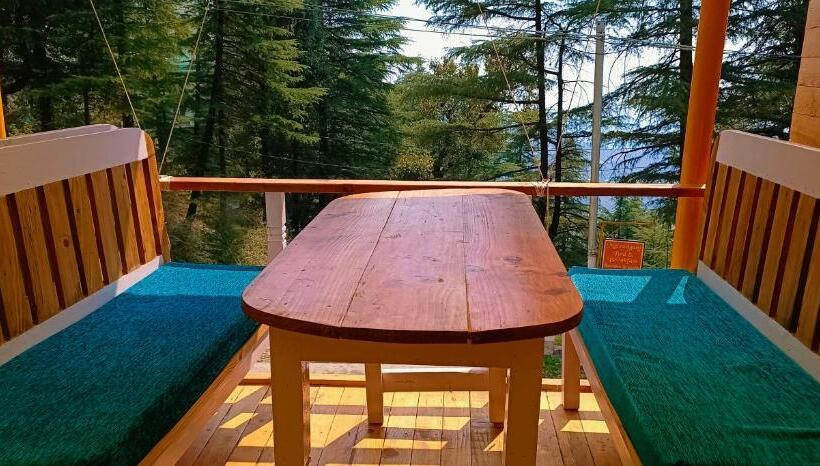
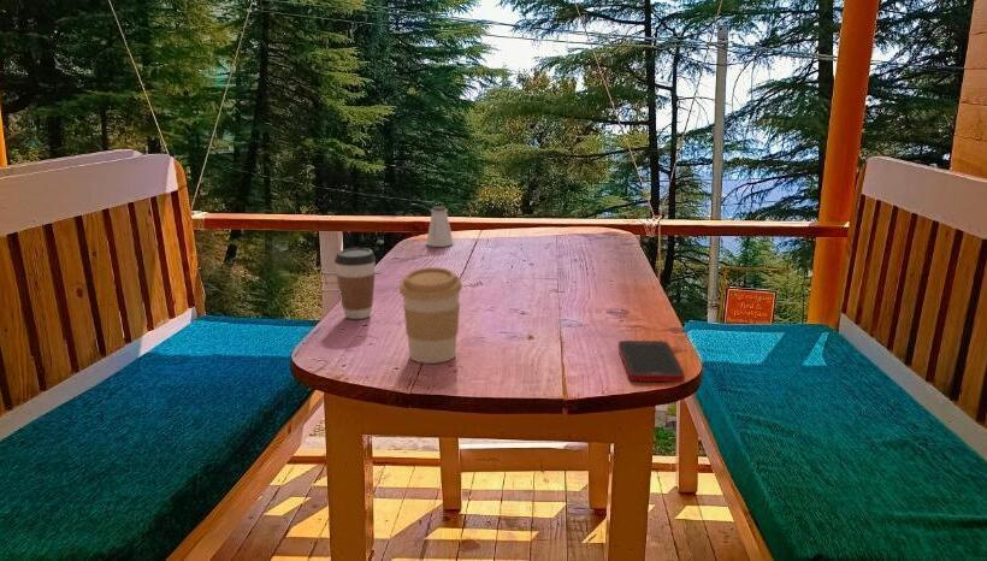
+ cell phone [617,339,686,383]
+ coffee cup [398,266,463,365]
+ saltshaker [425,205,455,248]
+ coffee cup [333,247,377,320]
